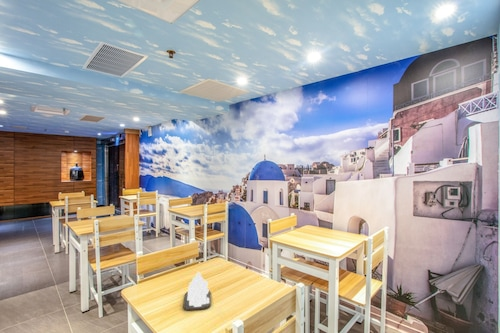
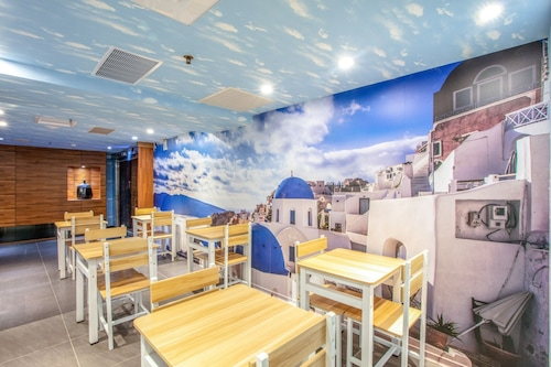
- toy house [182,270,212,311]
